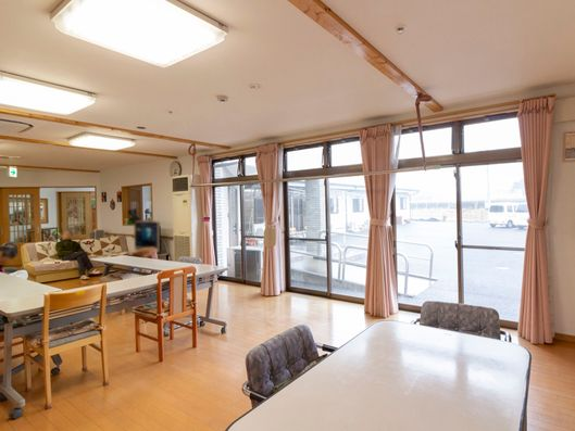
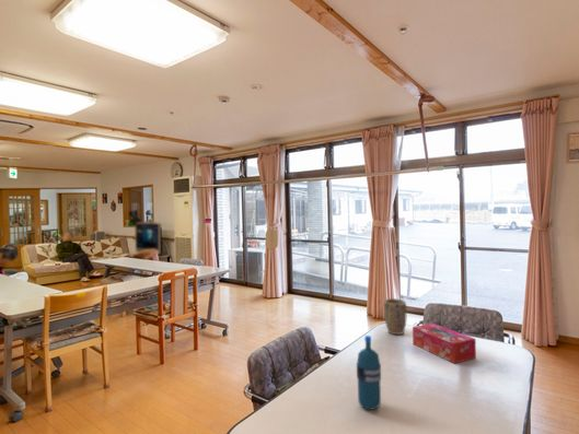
+ plant pot [383,297,407,336]
+ tissue box [412,322,477,364]
+ water bottle [356,335,382,411]
